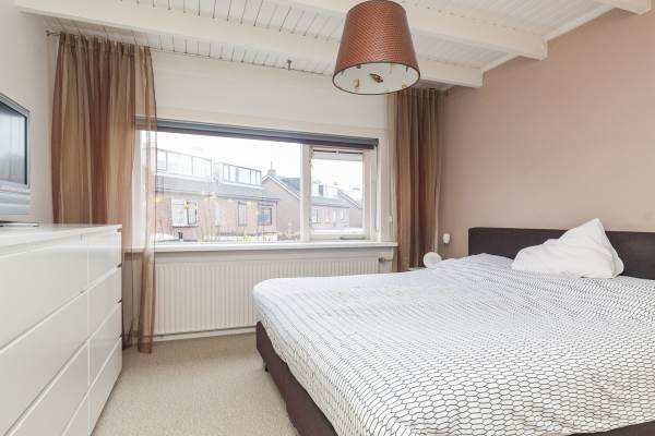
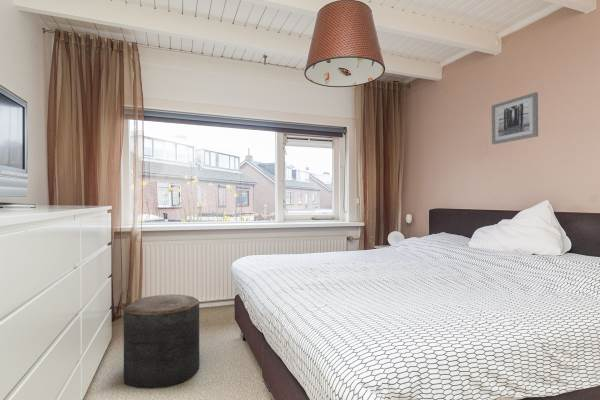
+ wall art [491,91,539,145]
+ stool [123,293,200,390]
